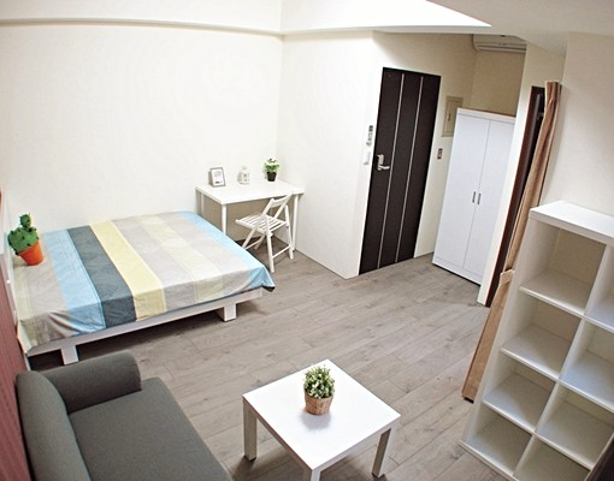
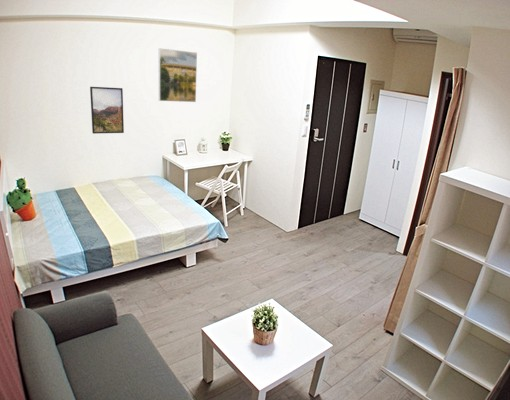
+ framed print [89,86,125,135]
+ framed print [158,47,198,103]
